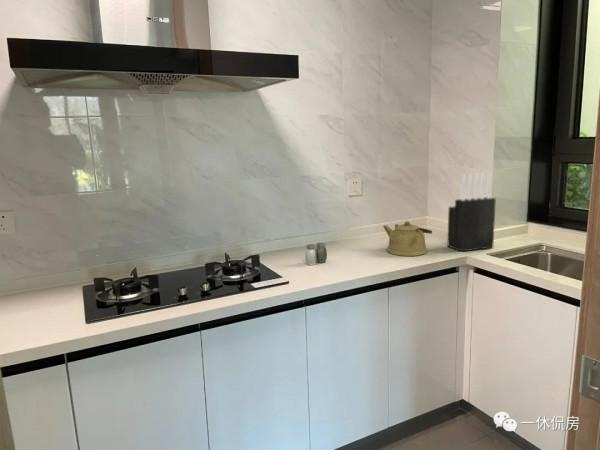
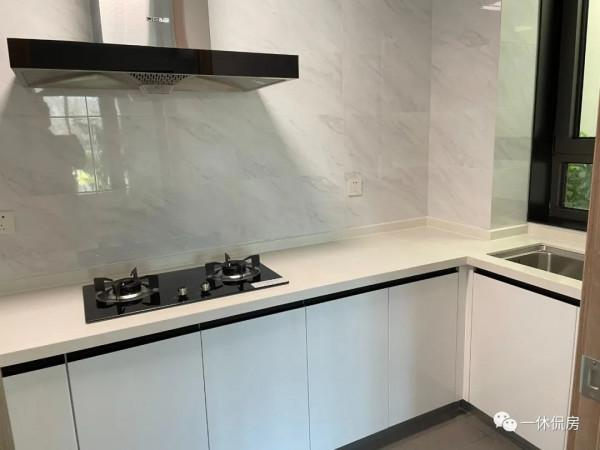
- salt and pepper shaker [305,242,328,266]
- knife block [446,172,497,252]
- kettle [382,220,433,257]
